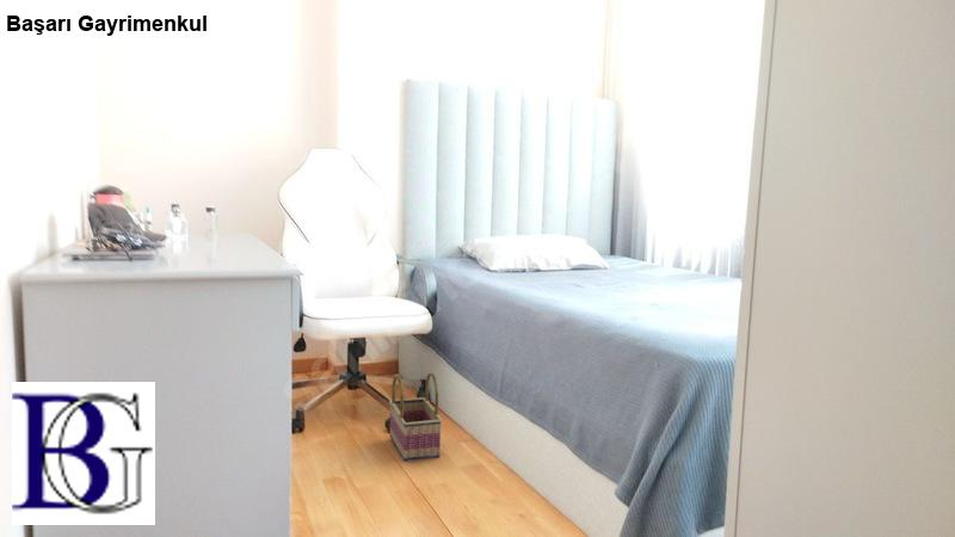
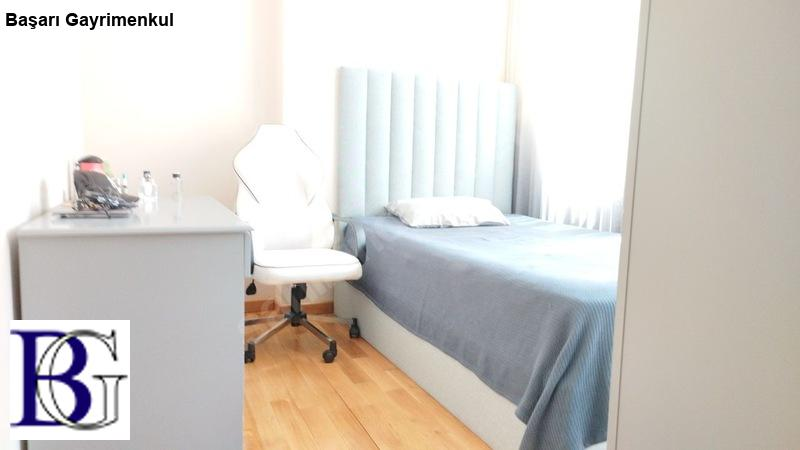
- basket [388,371,443,463]
